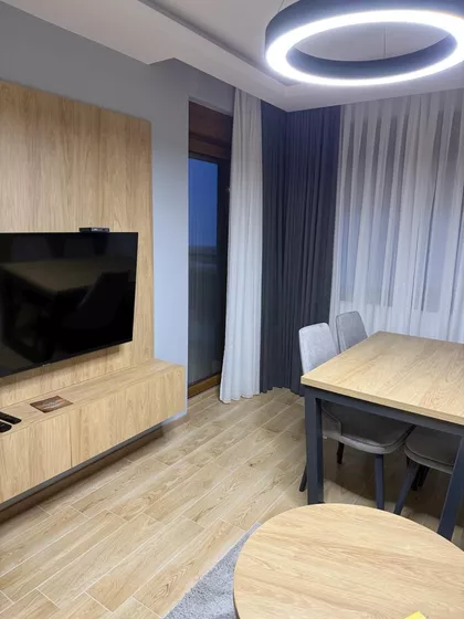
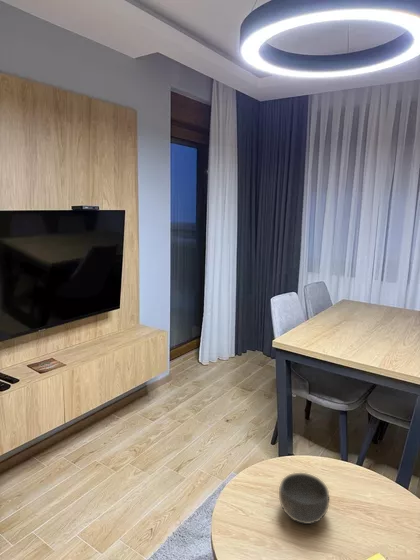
+ bowl [278,472,330,525]
